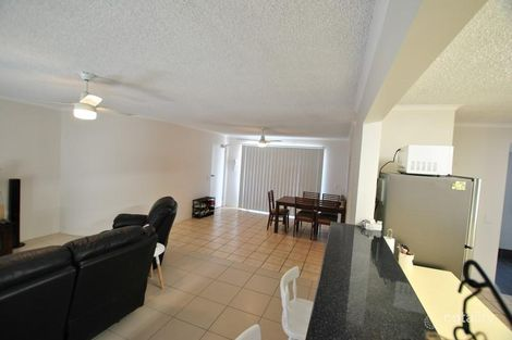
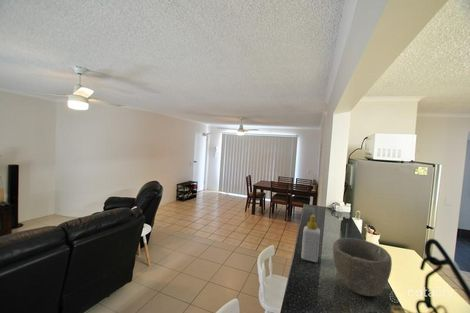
+ bowl [332,237,393,297]
+ soap bottle [300,214,321,263]
